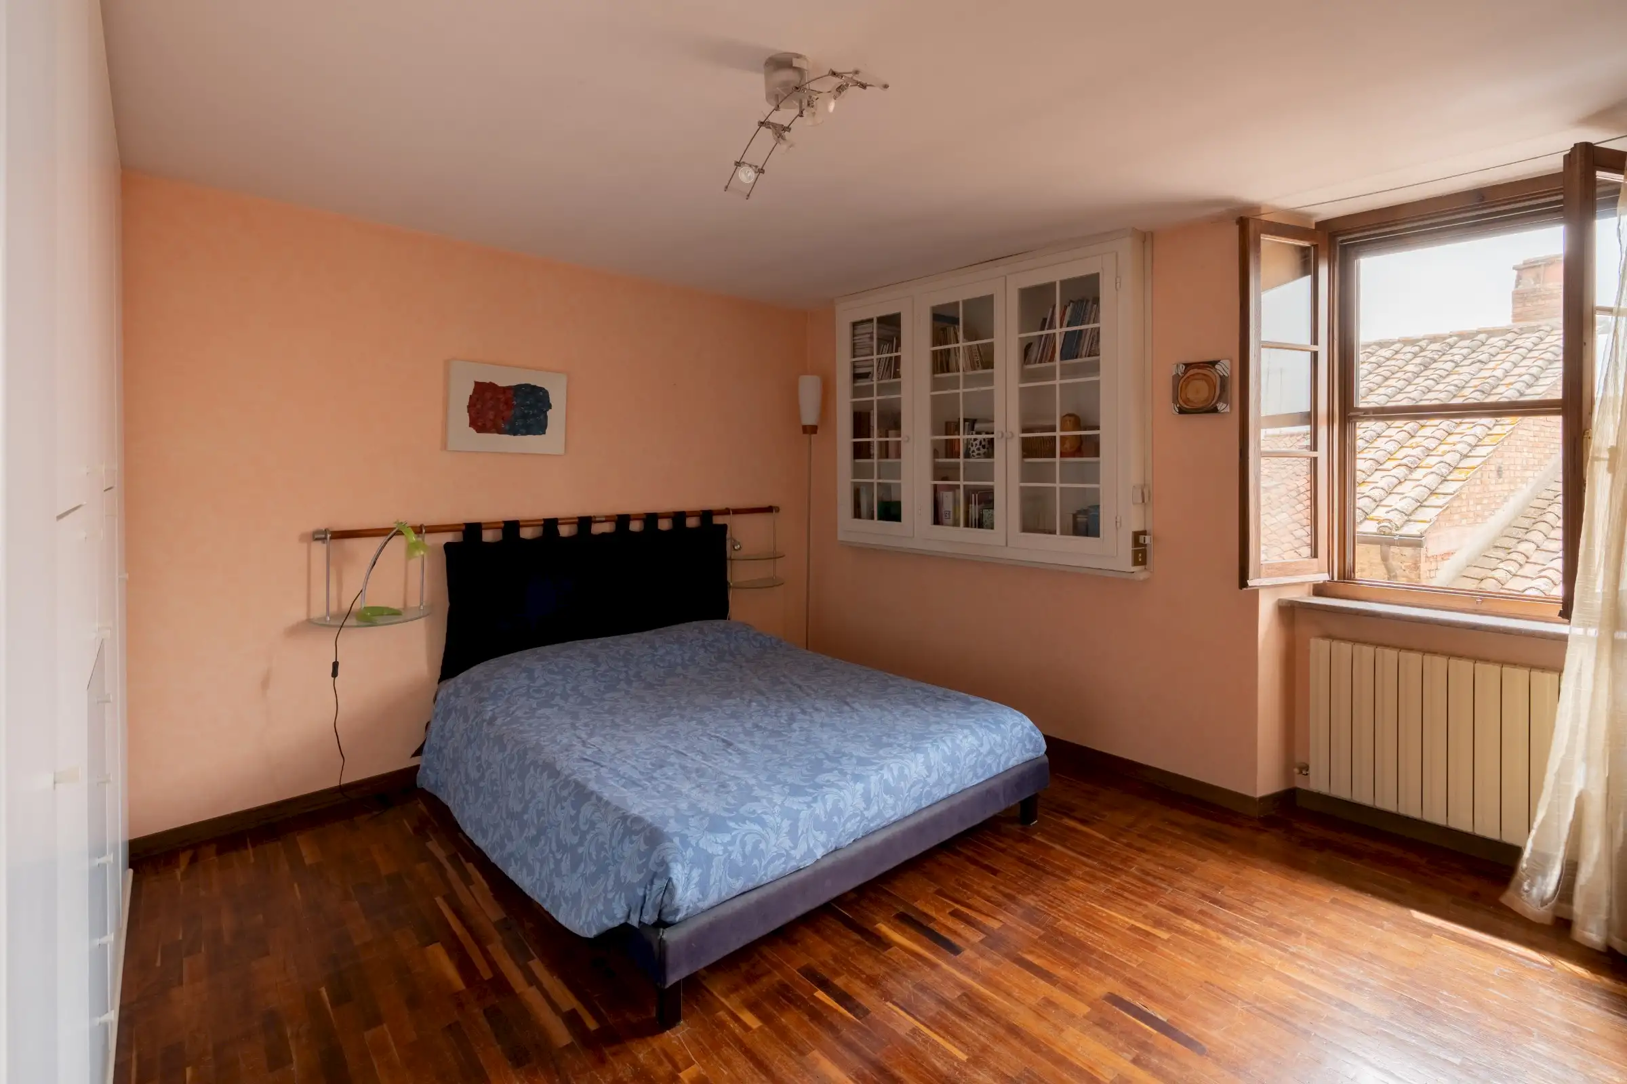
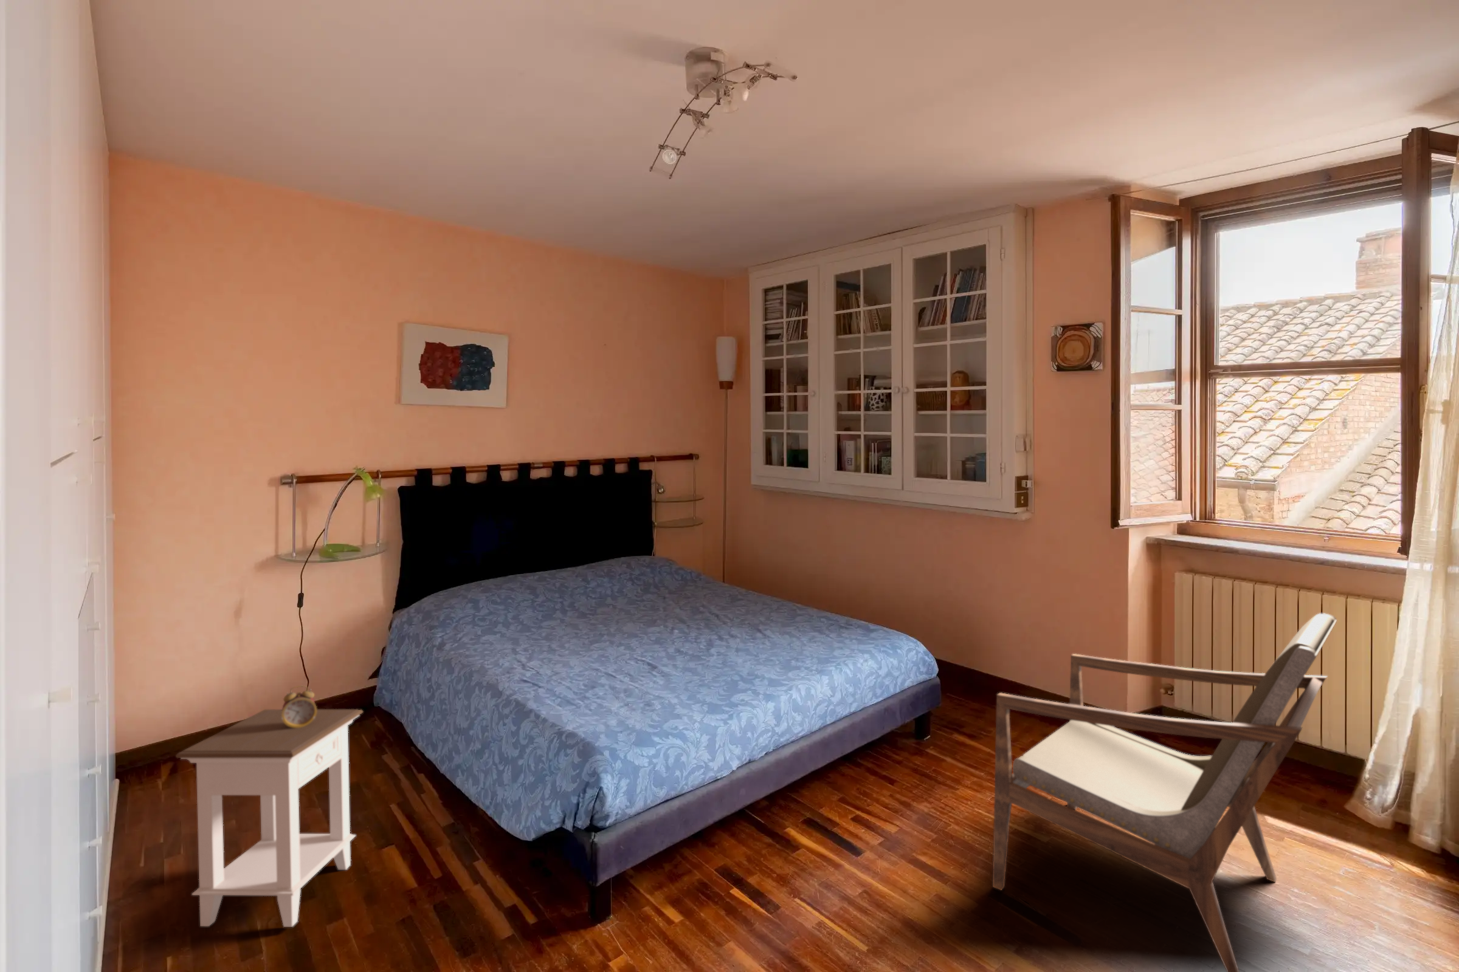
+ armchair [992,613,1337,972]
+ alarm clock [281,686,317,728]
+ nightstand [175,709,364,928]
